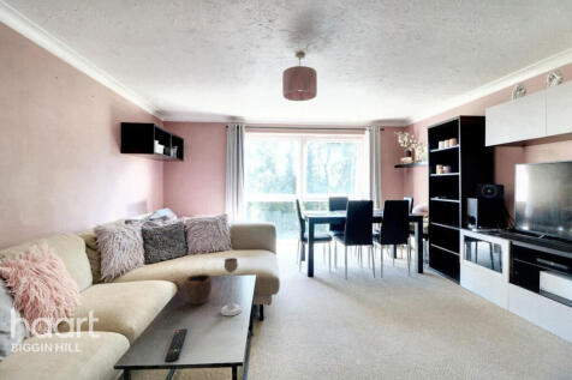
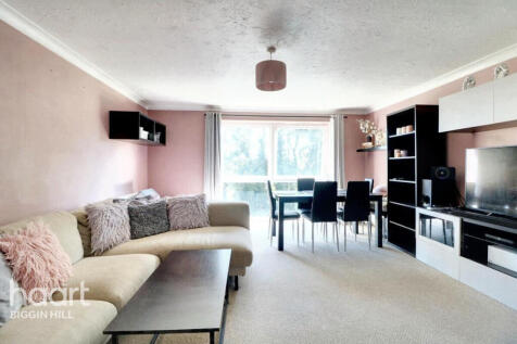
- candle holder [219,257,243,316]
- bowl [184,272,214,306]
- remote control [163,327,189,364]
